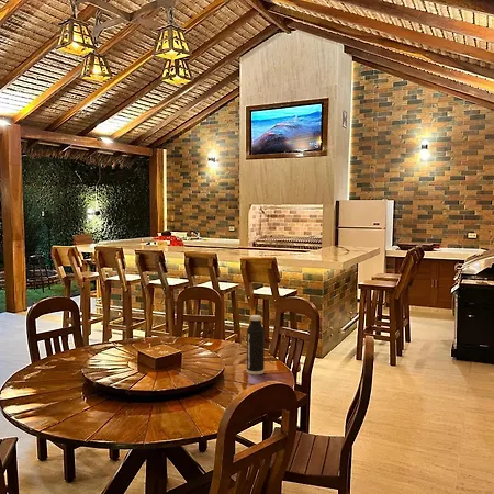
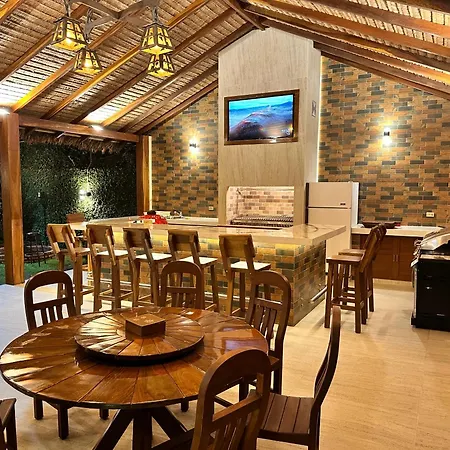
- water bottle [246,314,266,375]
